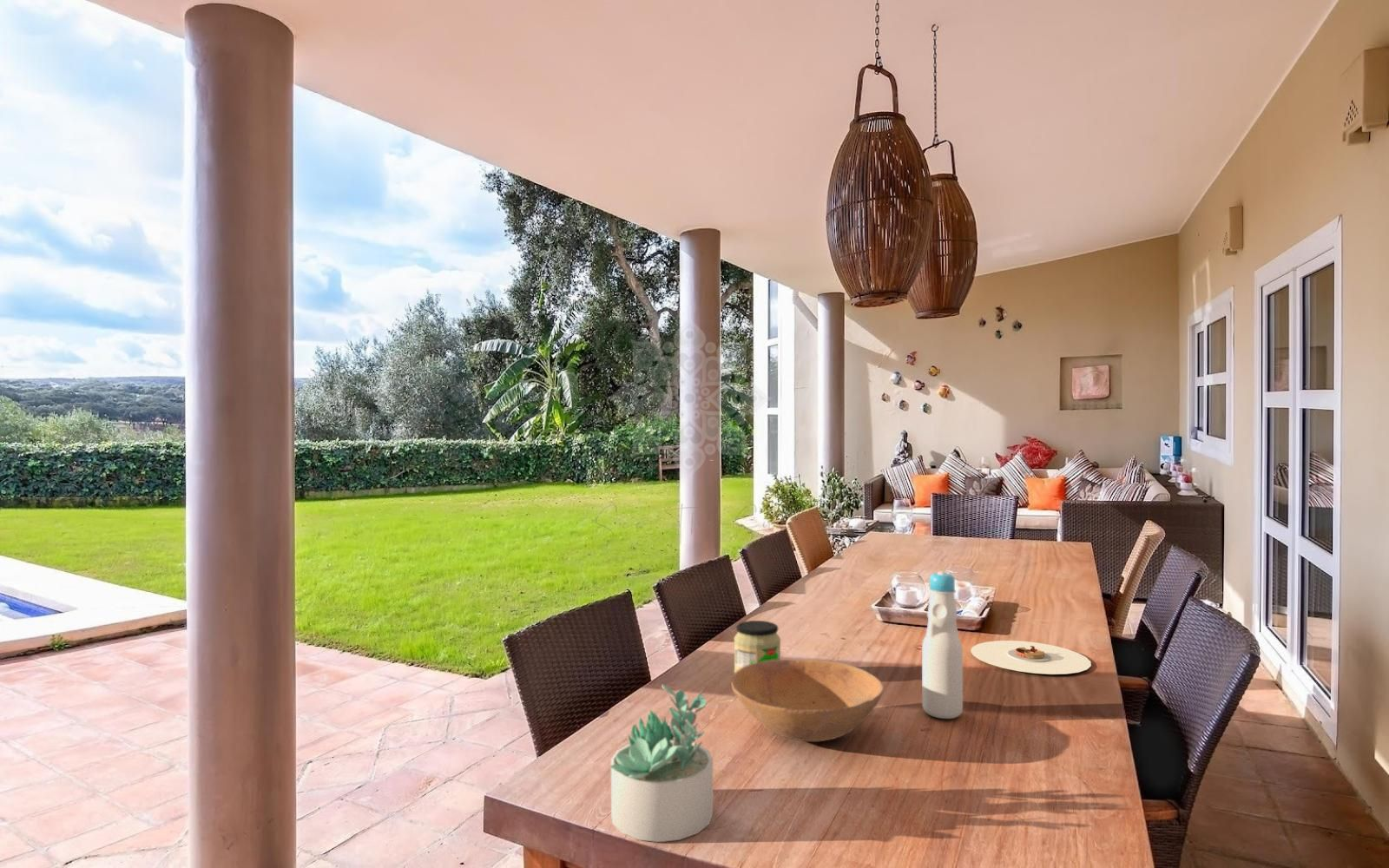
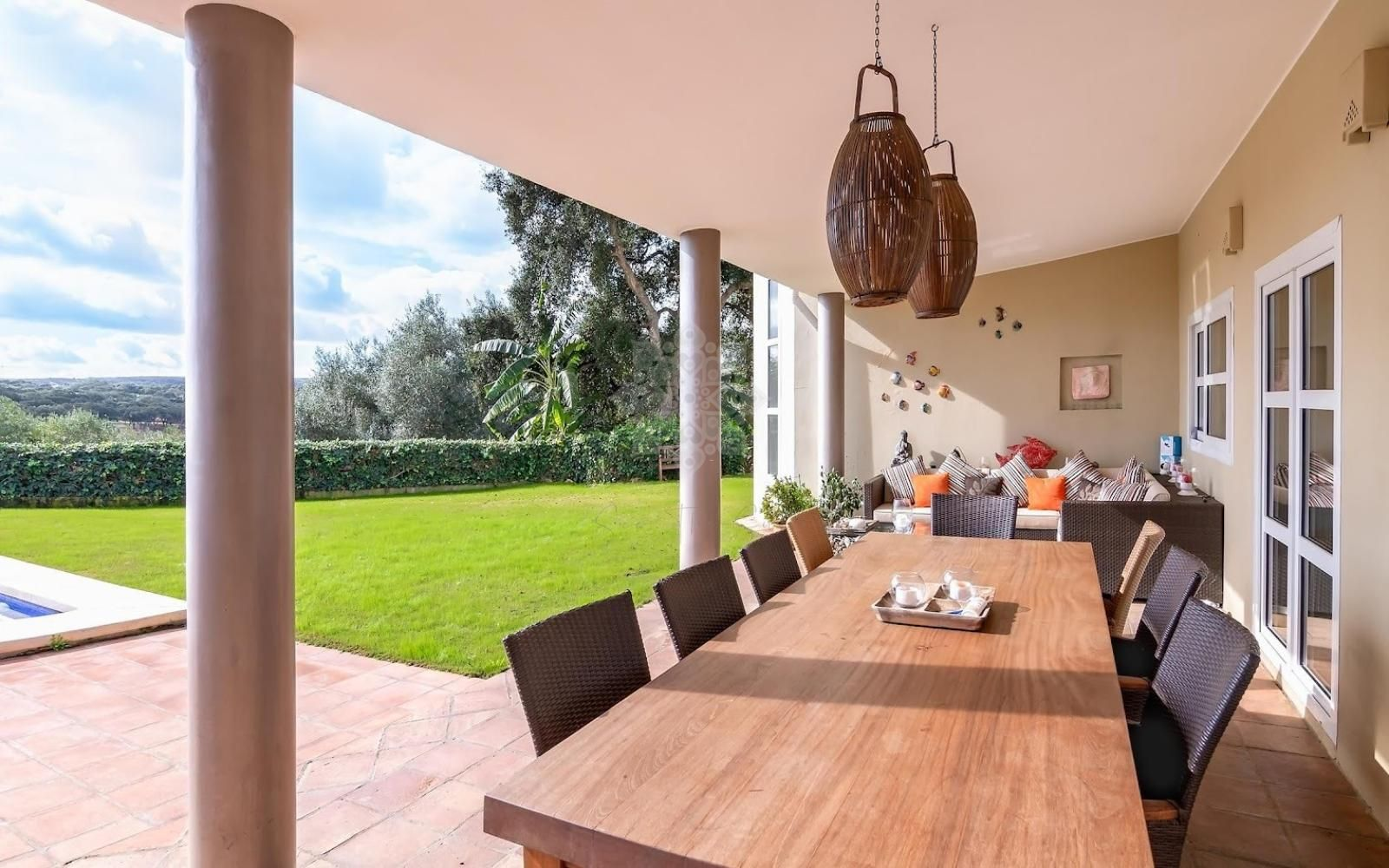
- succulent plant [609,683,714,843]
- plate [970,640,1092,675]
- jar [734,620,781,673]
- bowl [730,659,885,742]
- bottle [921,570,964,720]
